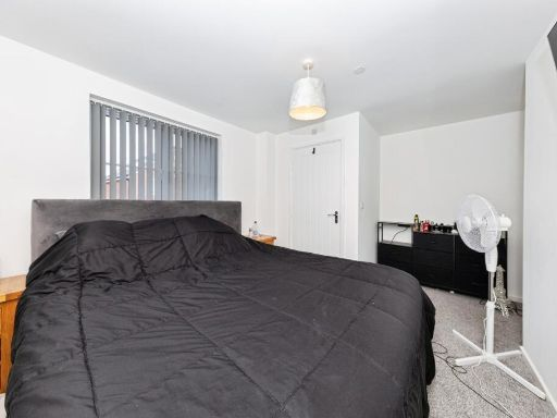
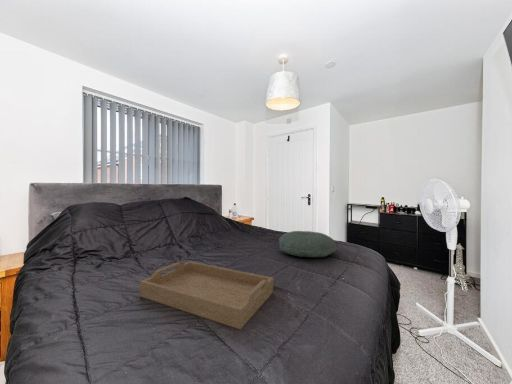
+ serving tray [139,260,275,331]
+ pillow [278,230,338,258]
